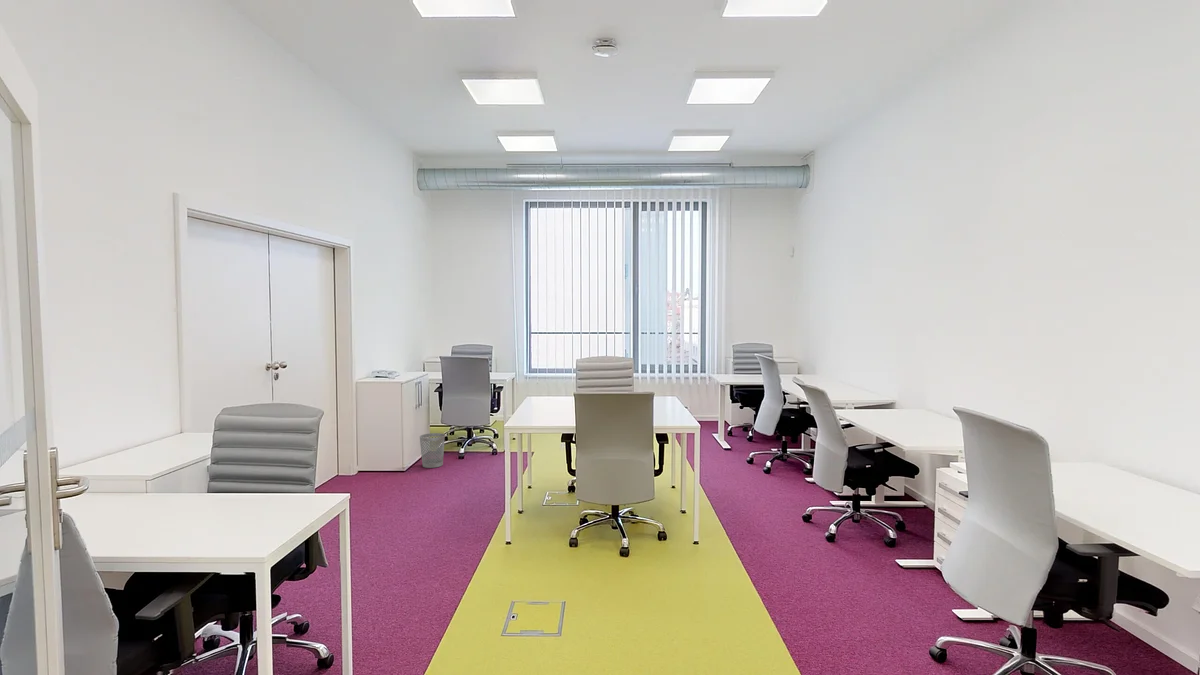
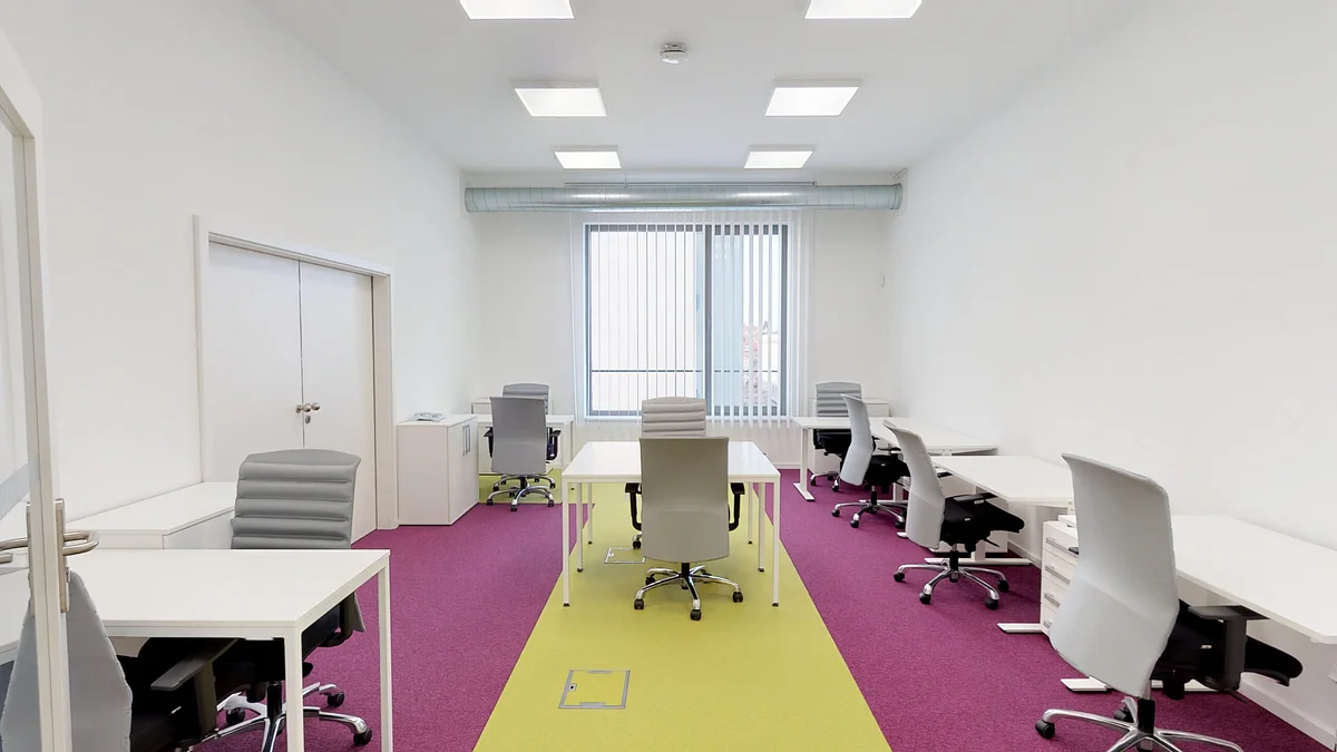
- wastebasket [419,432,446,469]
